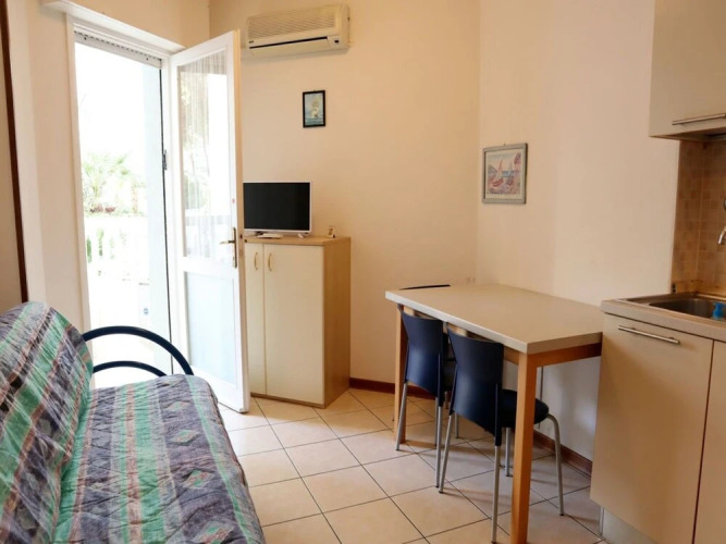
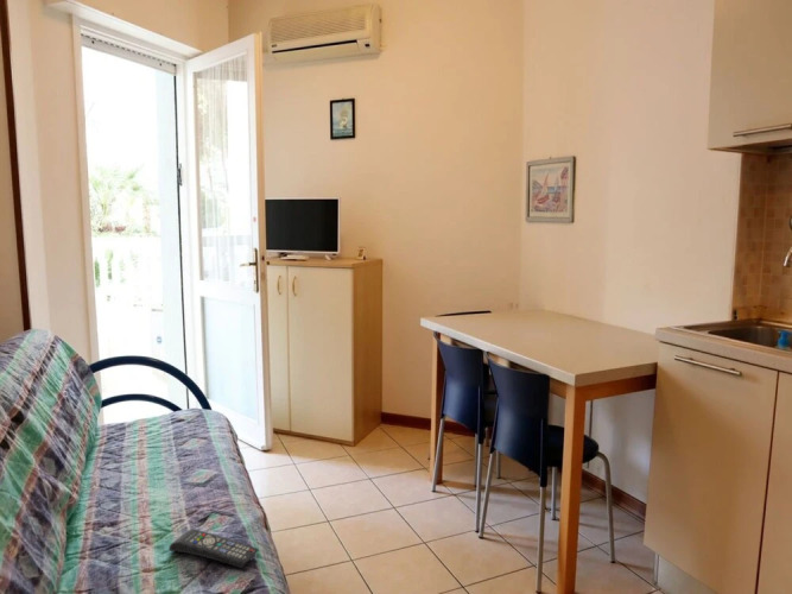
+ remote control [167,527,260,569]
